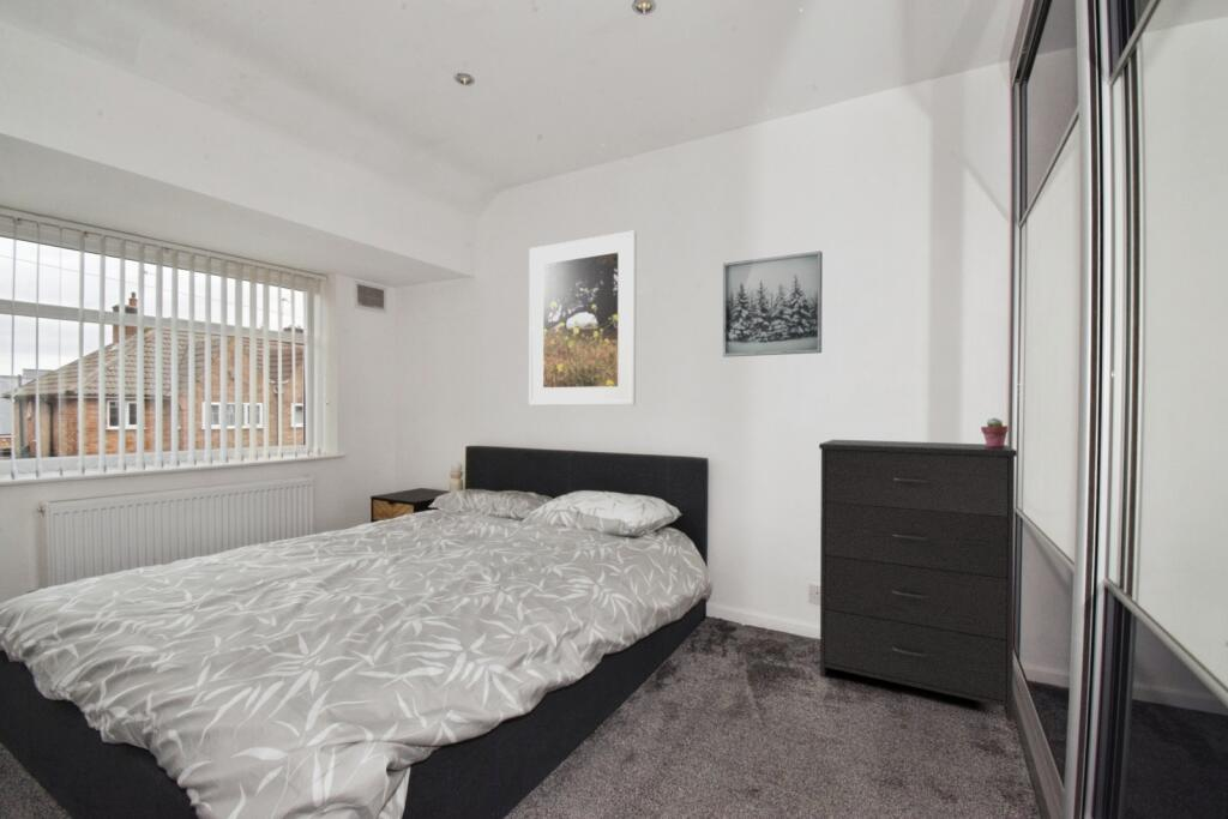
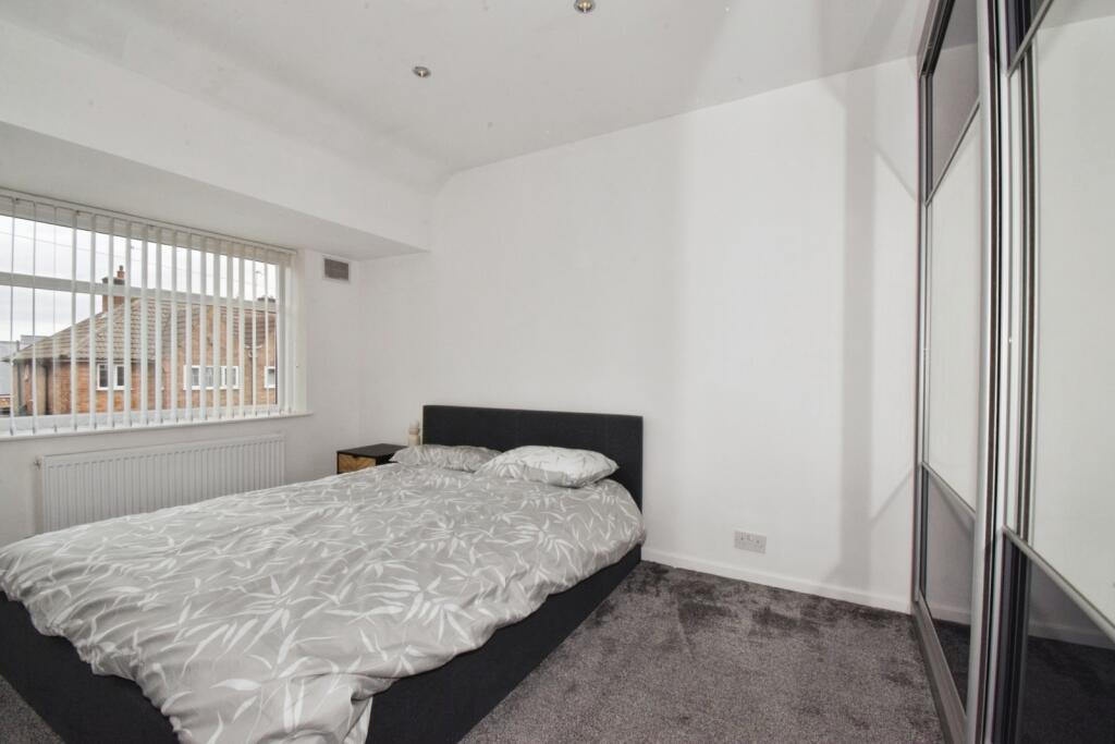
- potted succulent [980,416,1009,447]
- wall art [722,249,824,359]
- dresser [818,439,1018,722]
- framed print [528,229,638,407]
